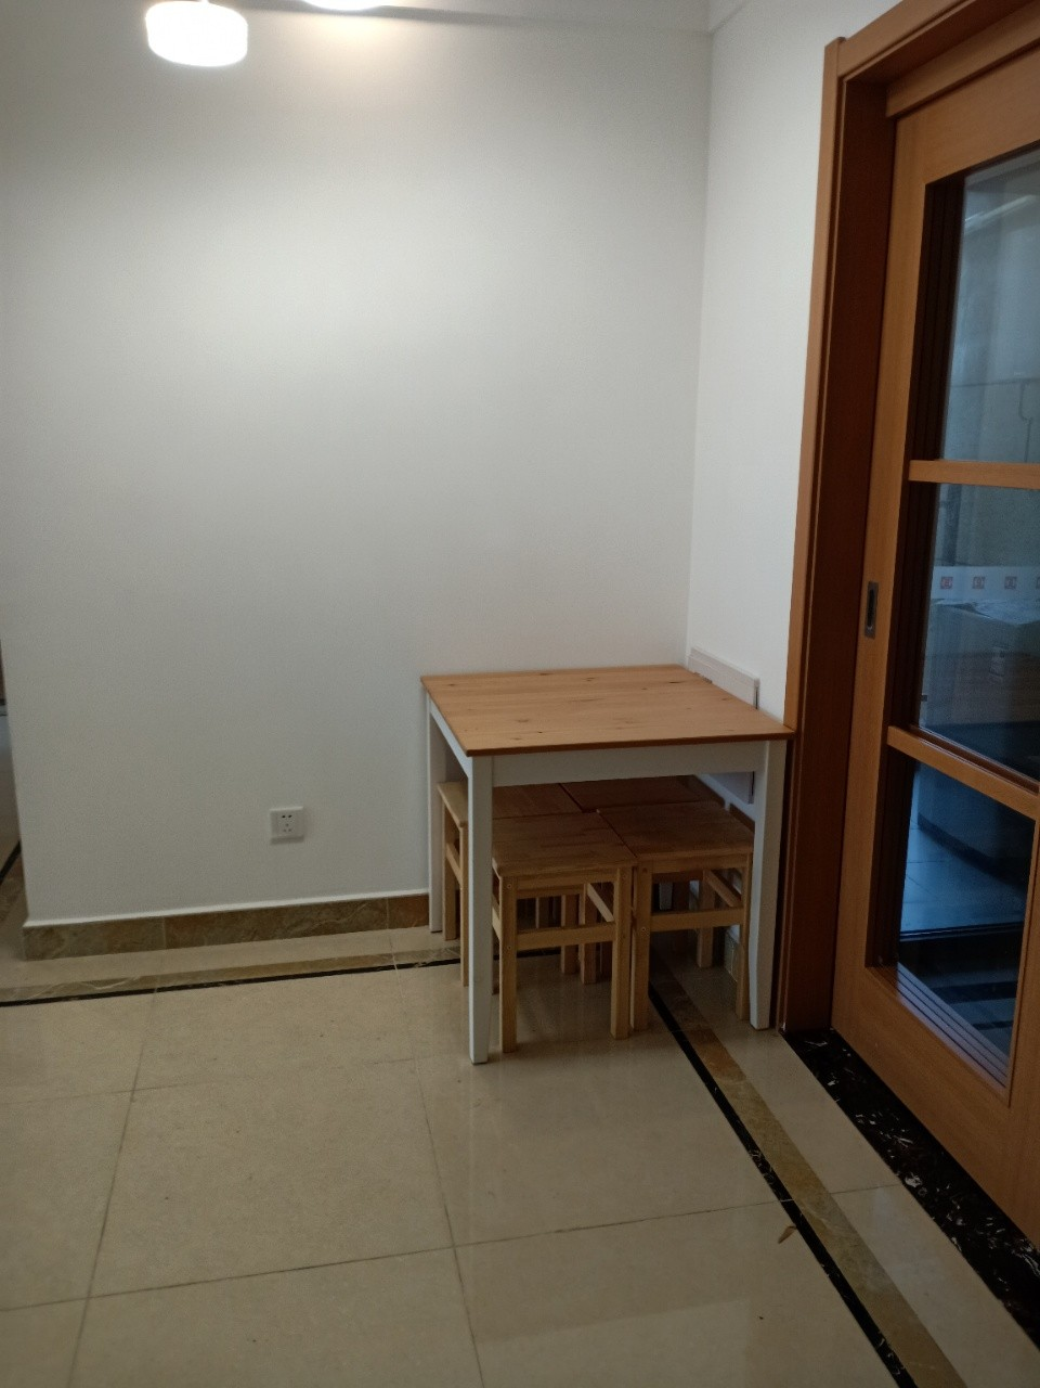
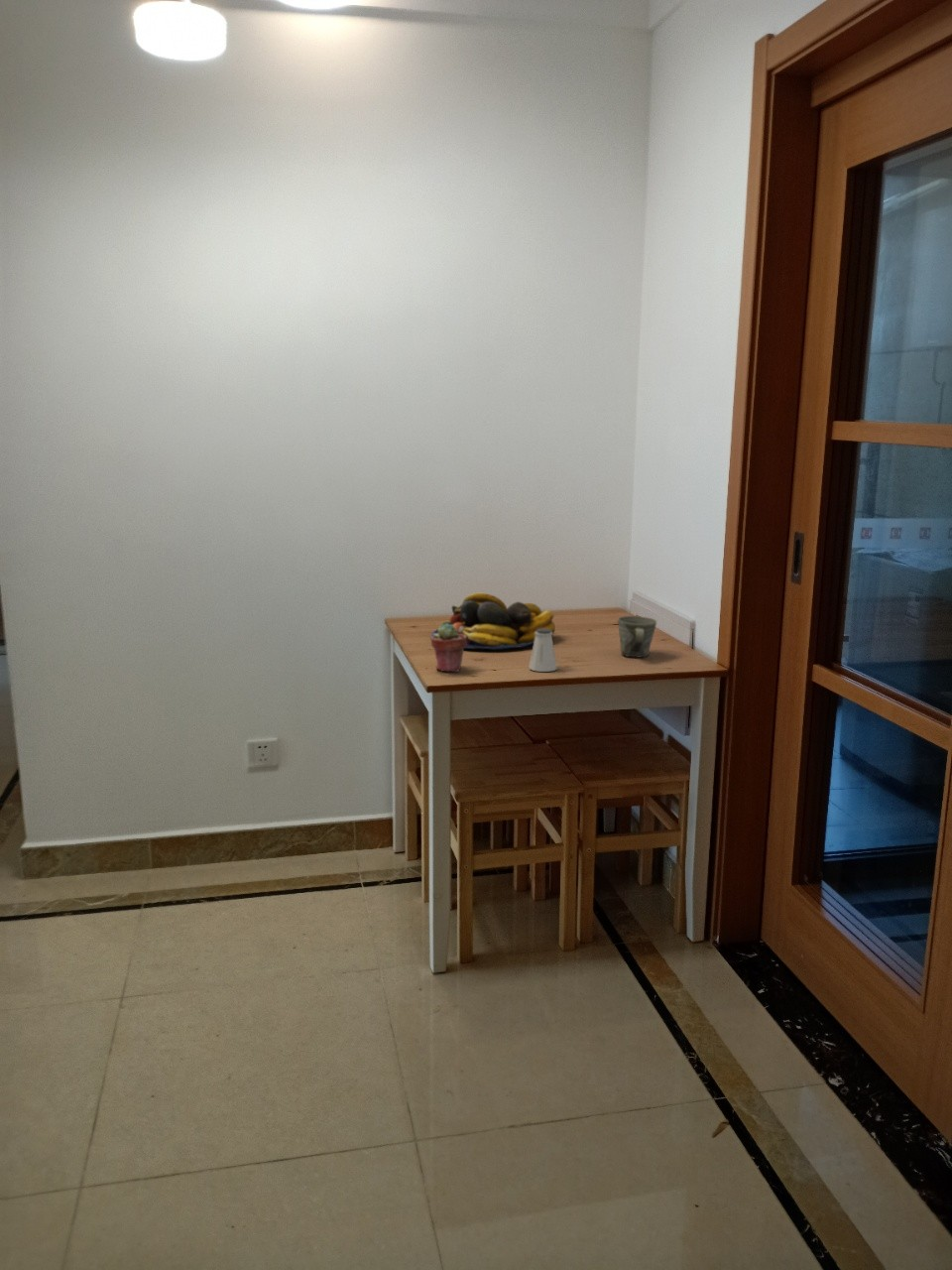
+ saltshaker [528,628,558,673]
+ mug [617,615,657,659]
+ fruit bowl [430,592,556,651]
+ potted succulent [430,623,467,673]
